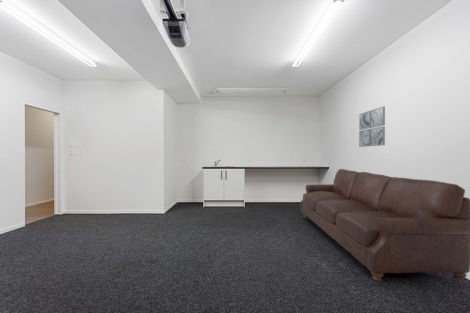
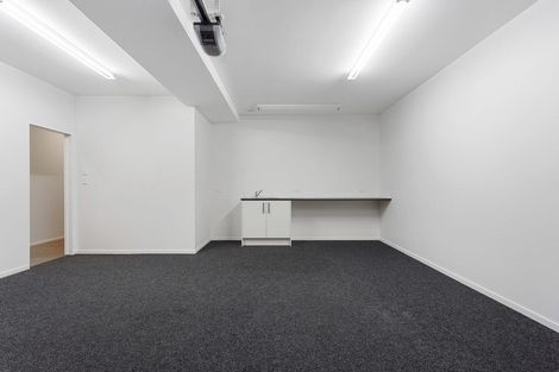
- wall art [358,105,386,148]
- sofa [299,168,470,282]
